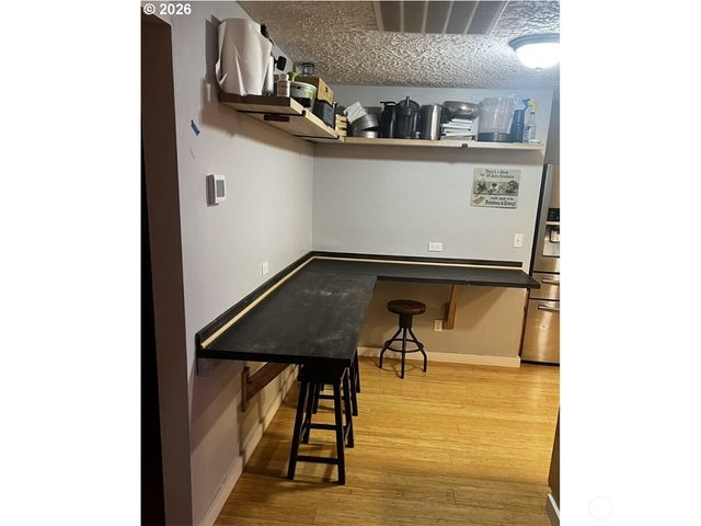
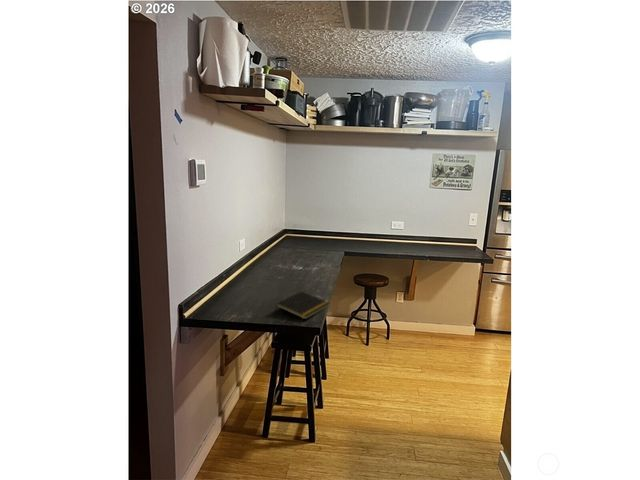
+ notepad [274,291,331,320]
